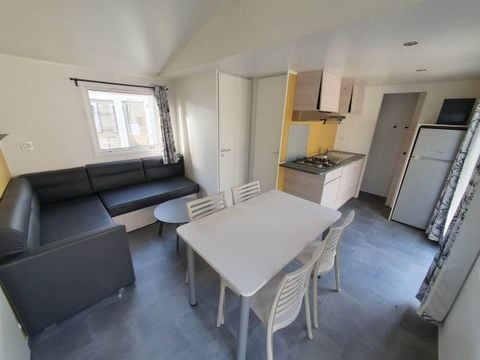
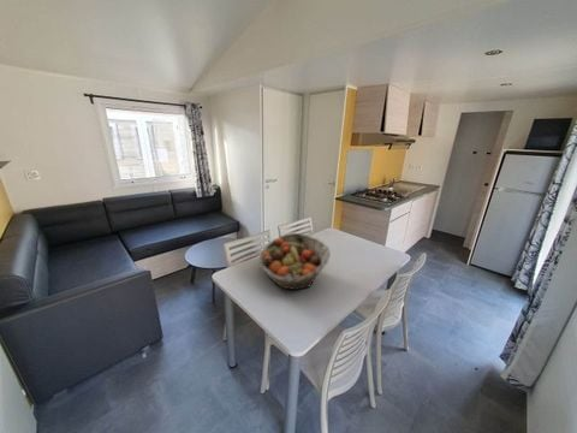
+ fruit basket [257,232,332,291]
